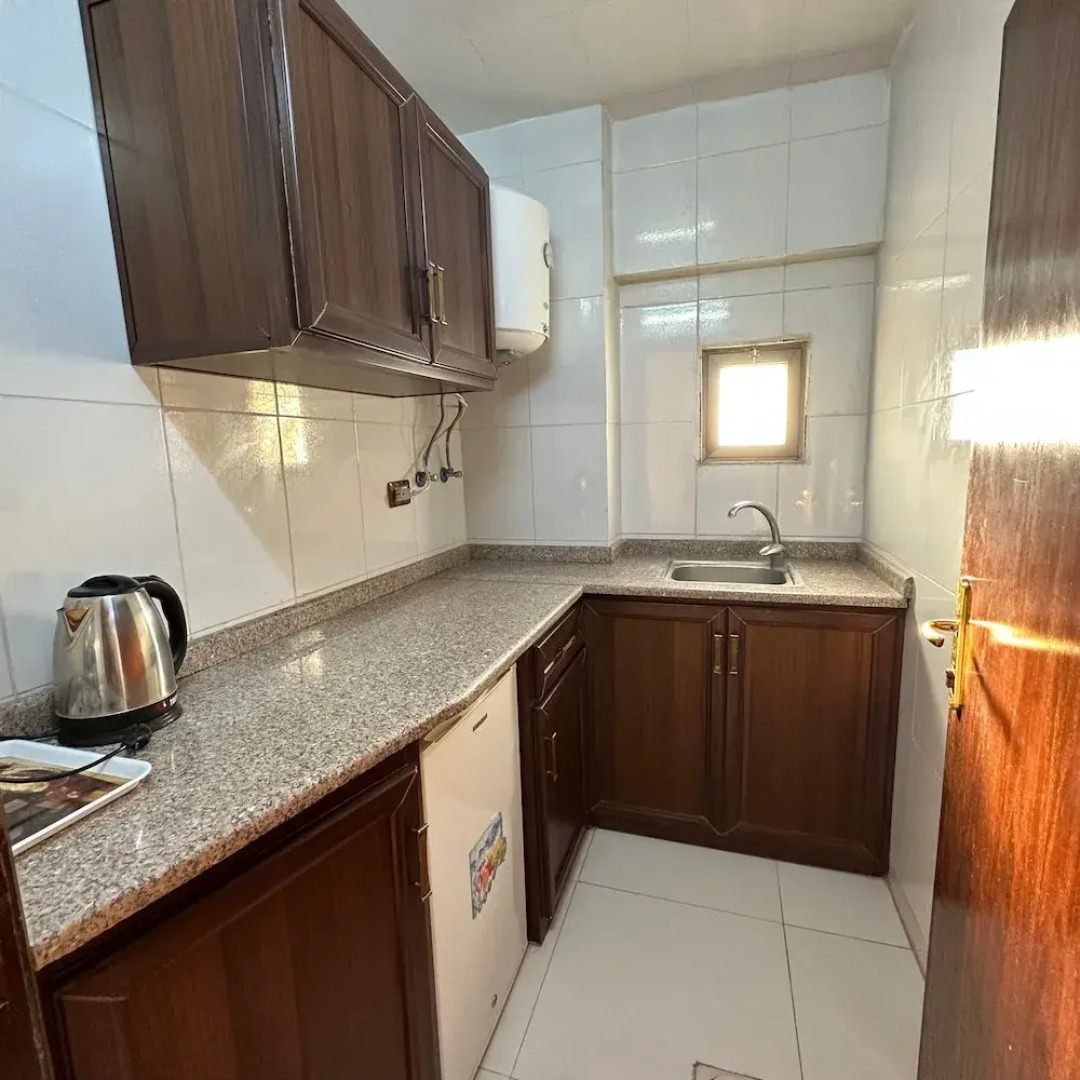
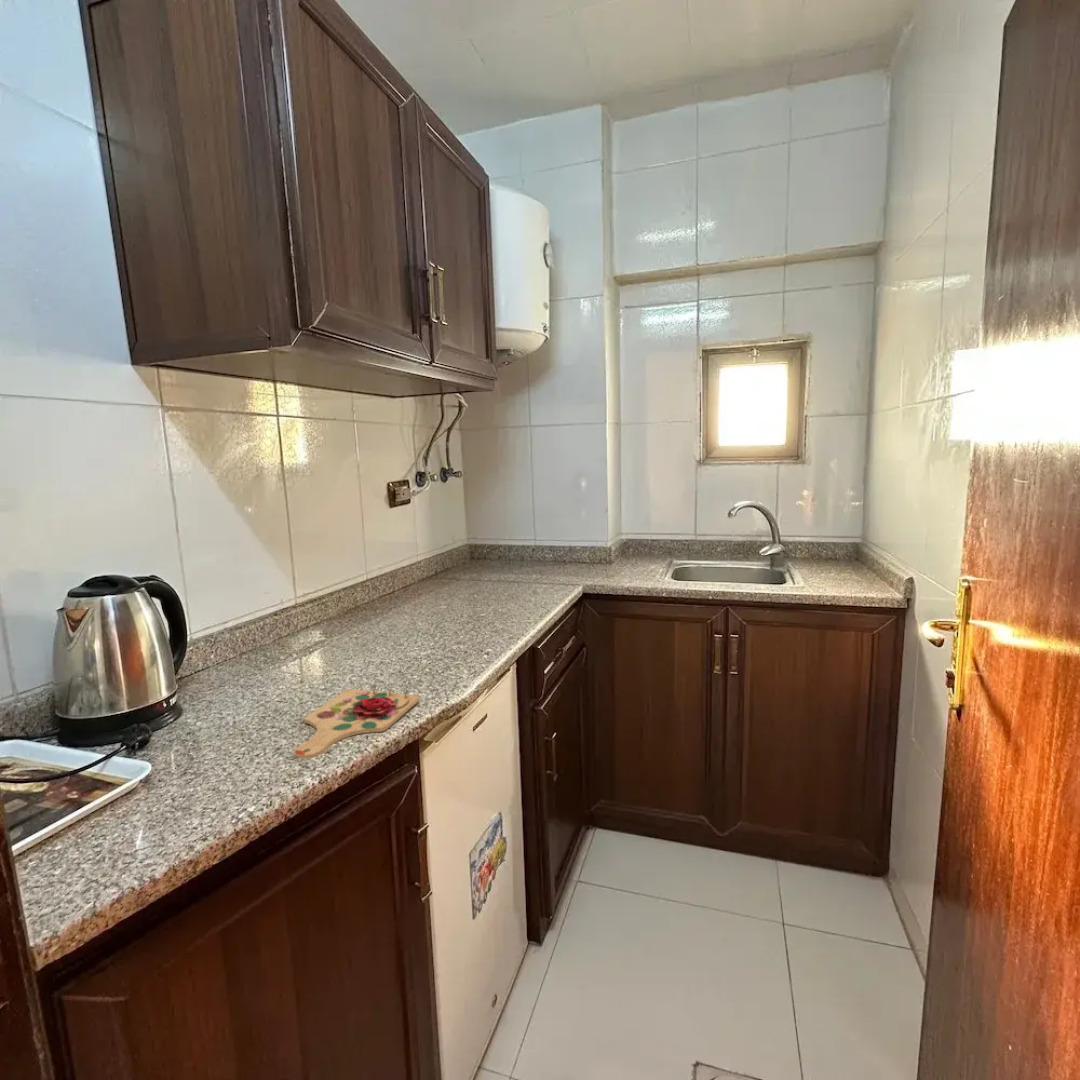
+ cutting board [294,683,420,760]
